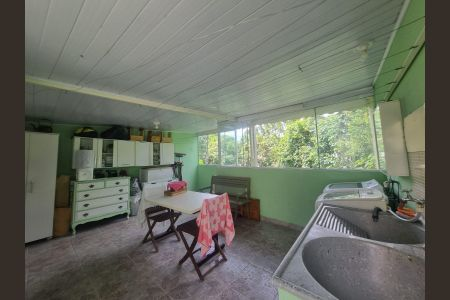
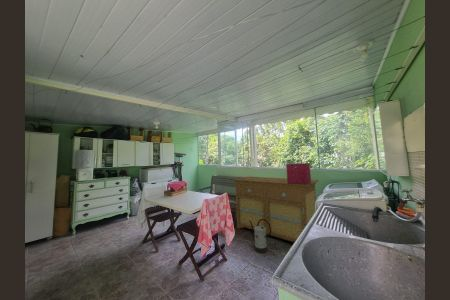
+ sideboard [232,176,320,243]
+ watering can [250,219,271,254]
+ storage bin [285,162,312,184]
